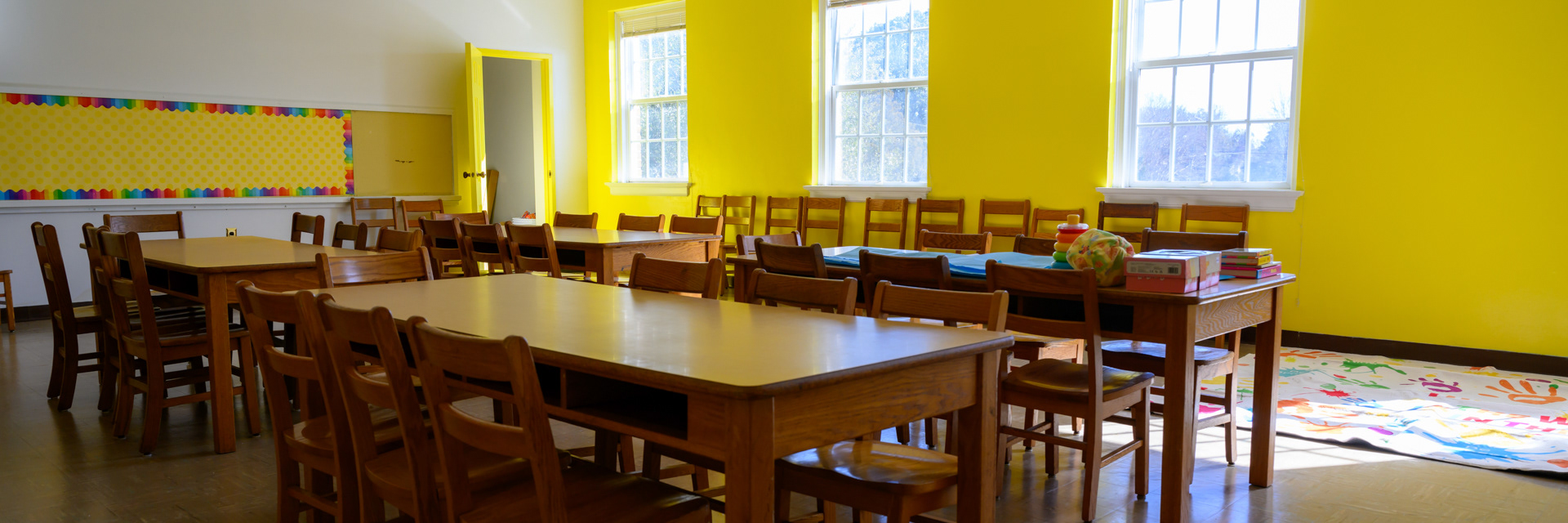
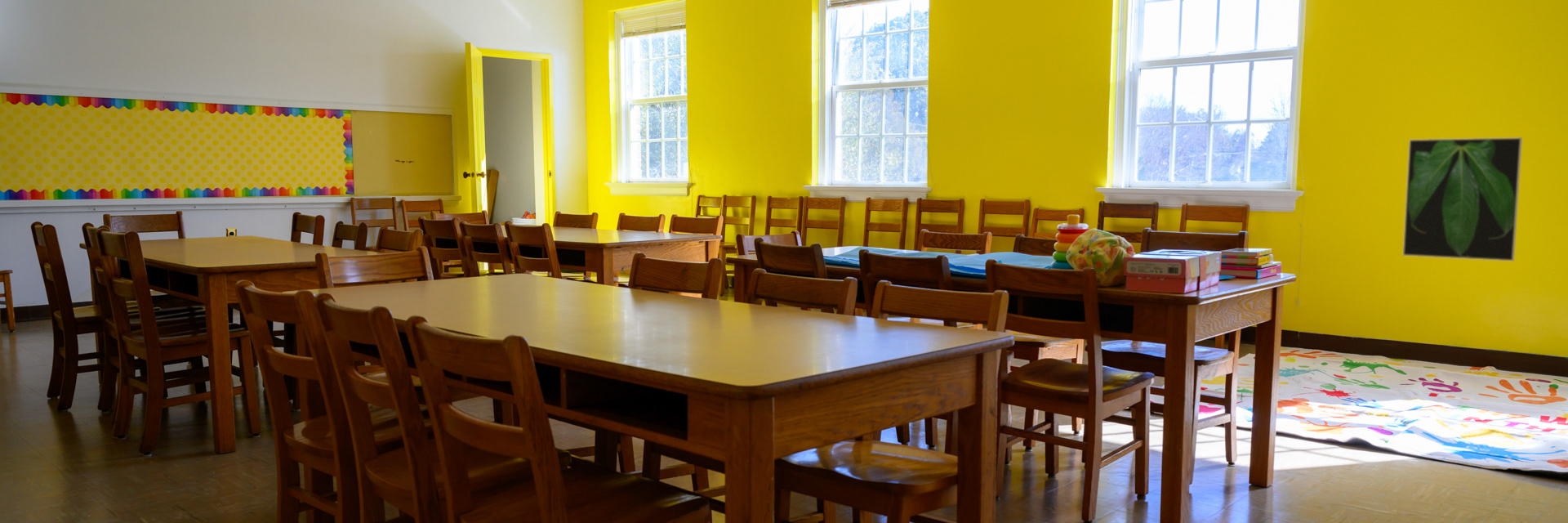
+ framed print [1402,136,1523,262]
